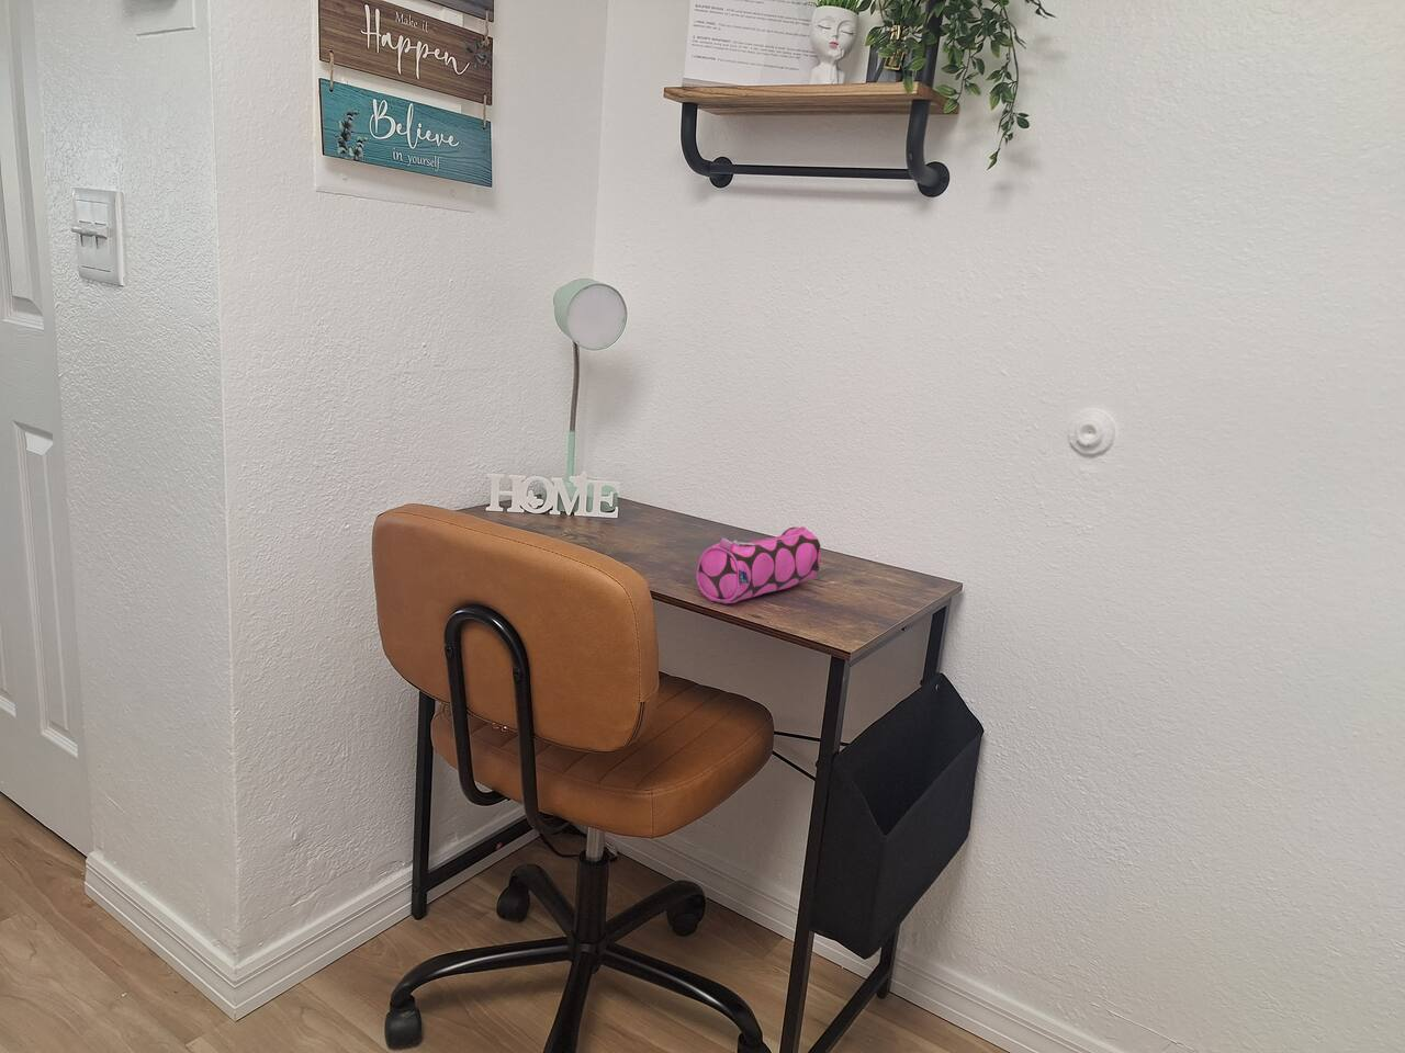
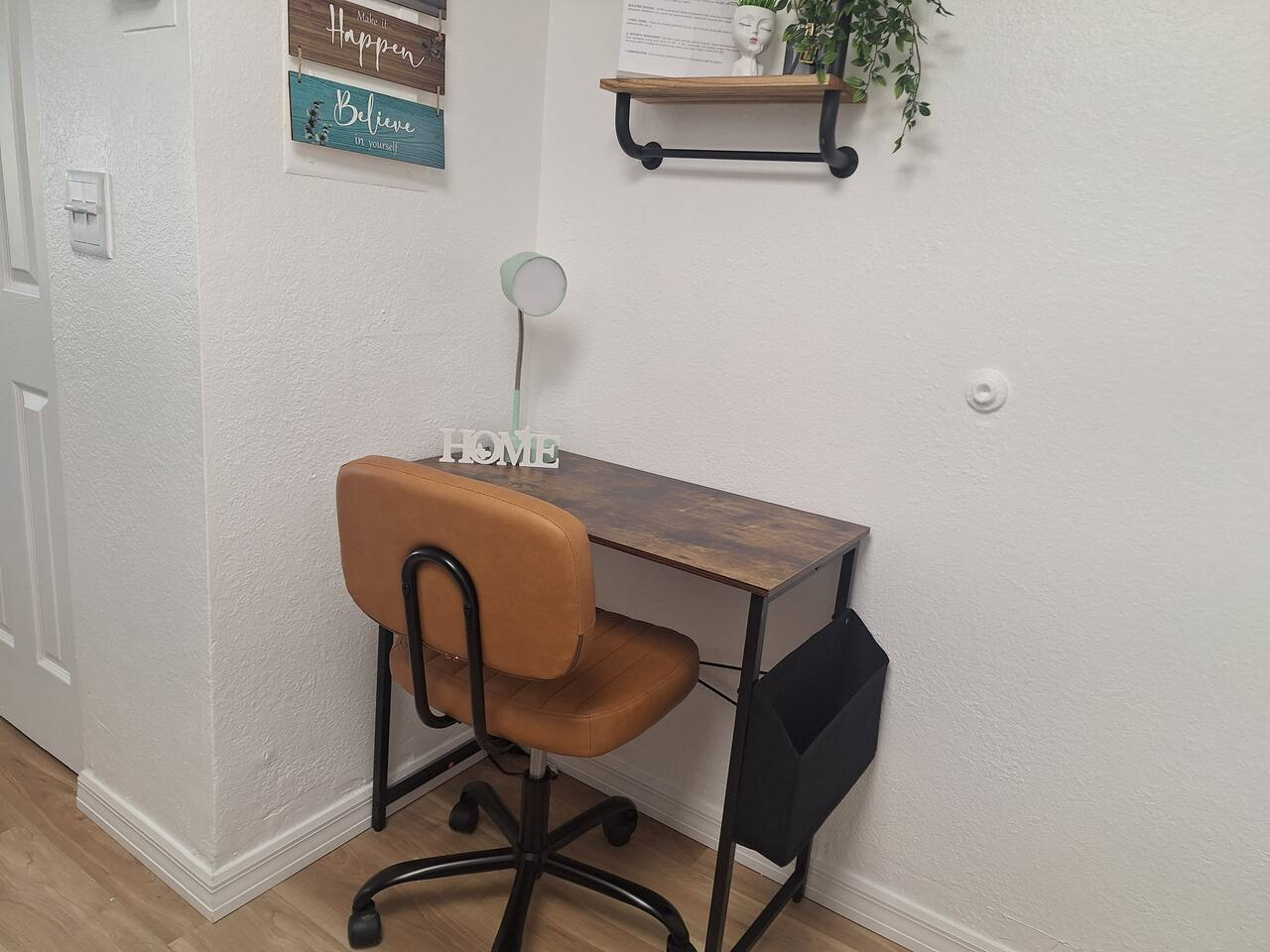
- pencil case [695,525,822,604]
